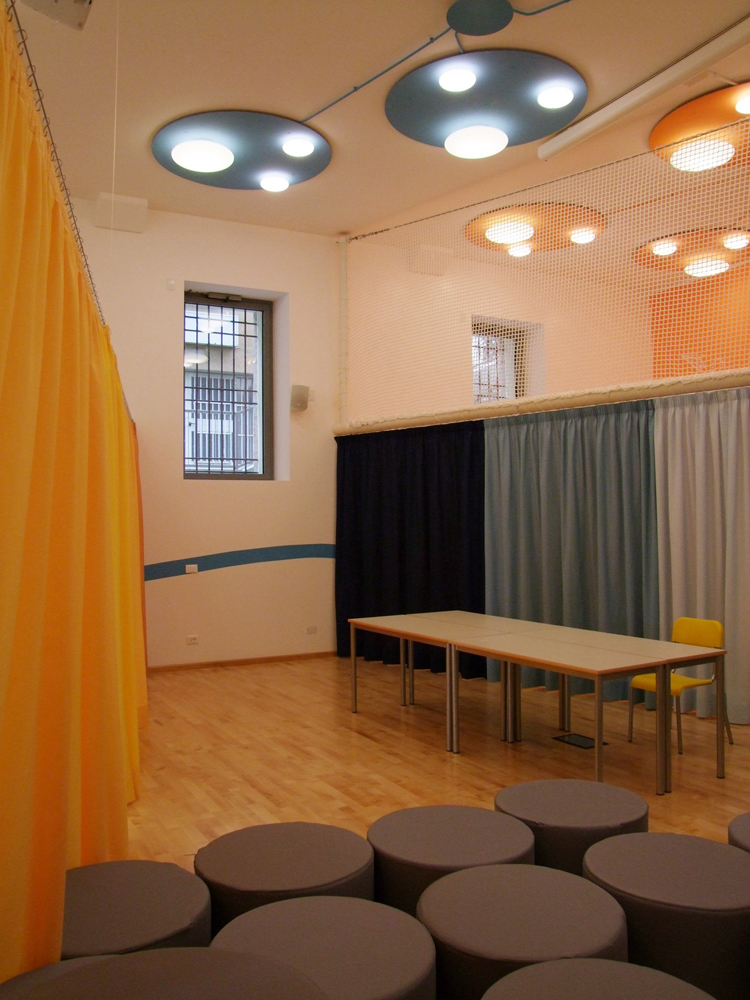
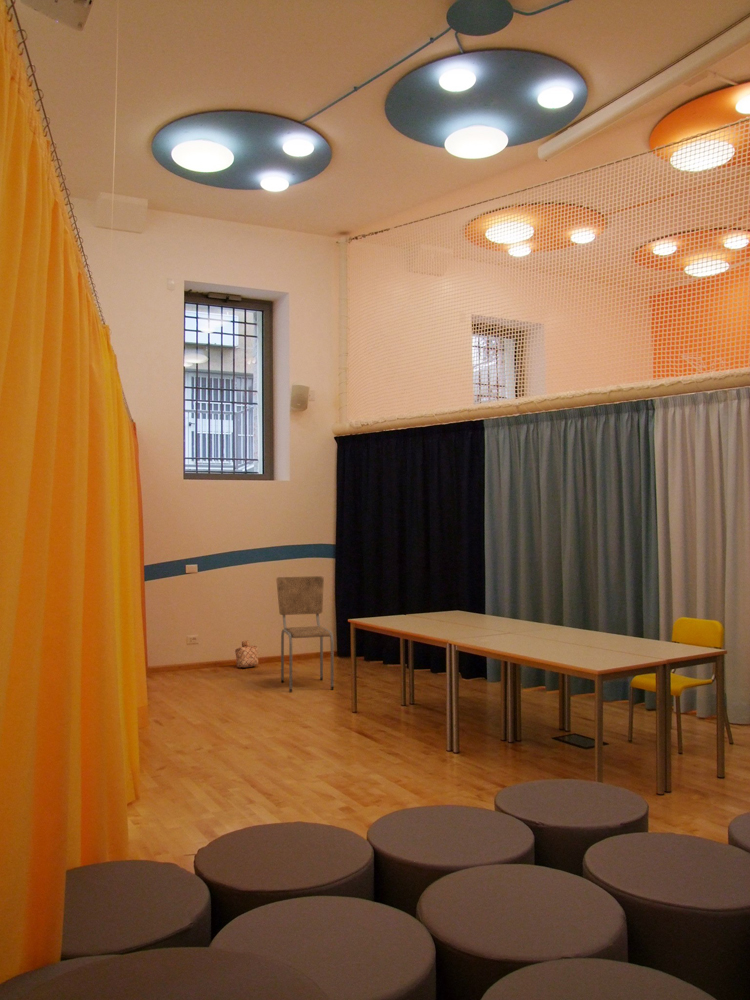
+ basket [234,639,259,669]
+ dining chair [275,575,335,693]
